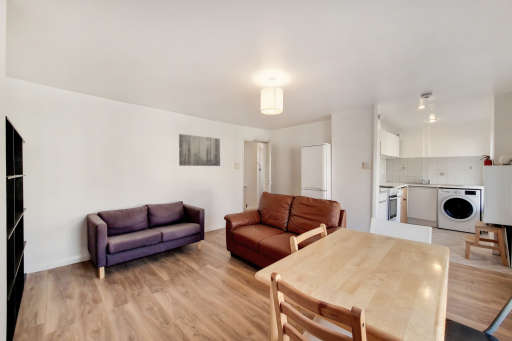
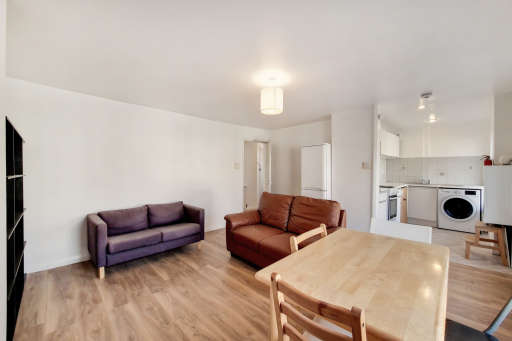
- wall art [178,133,221,167]
